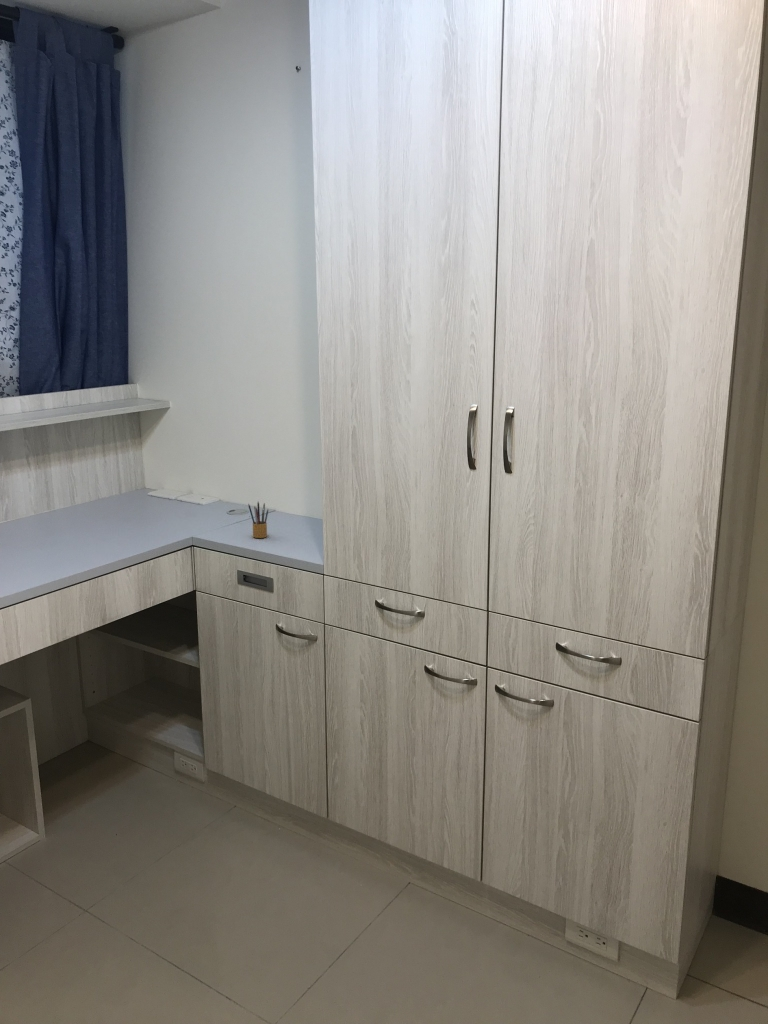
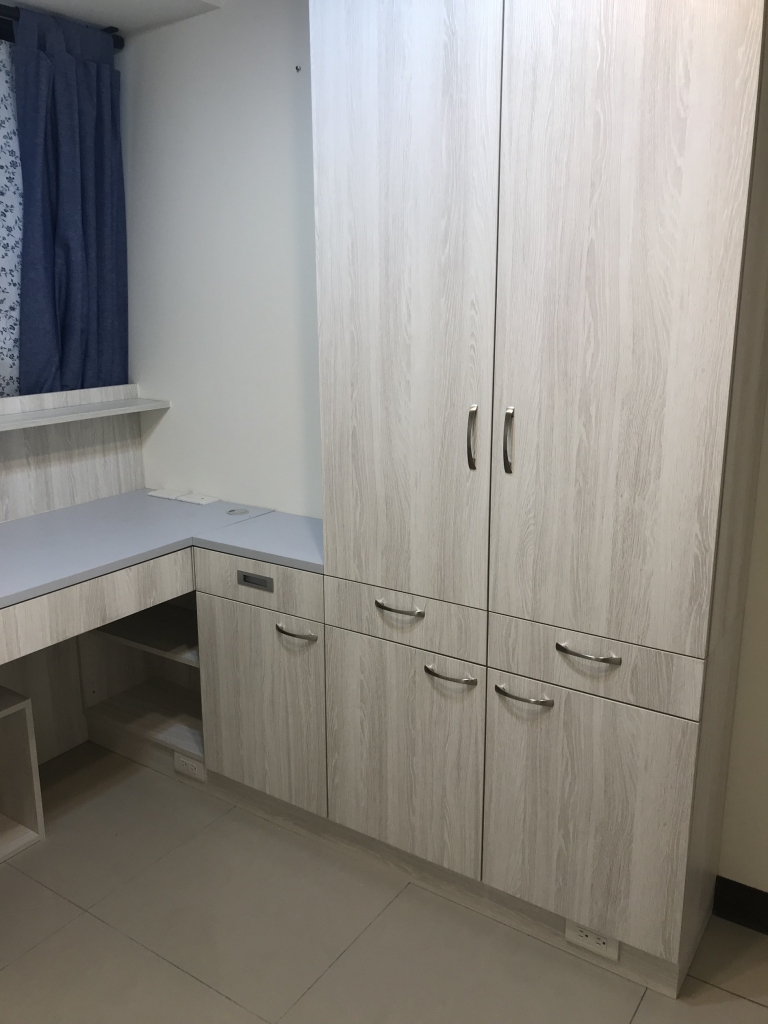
- pencil box [247,501,269,539]
